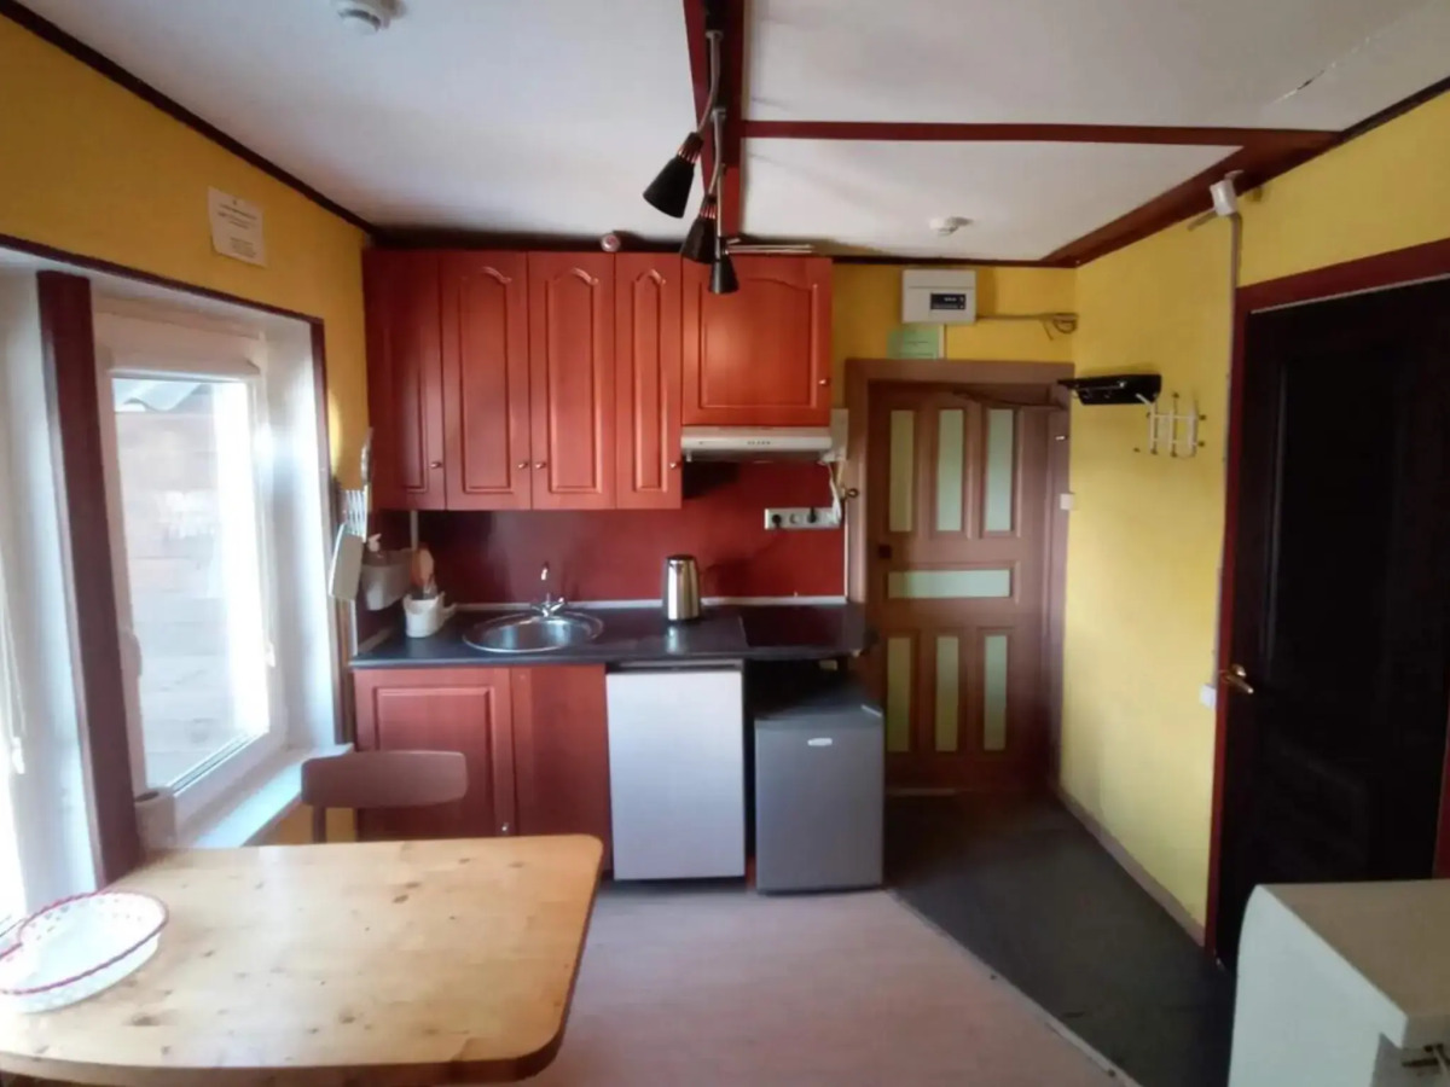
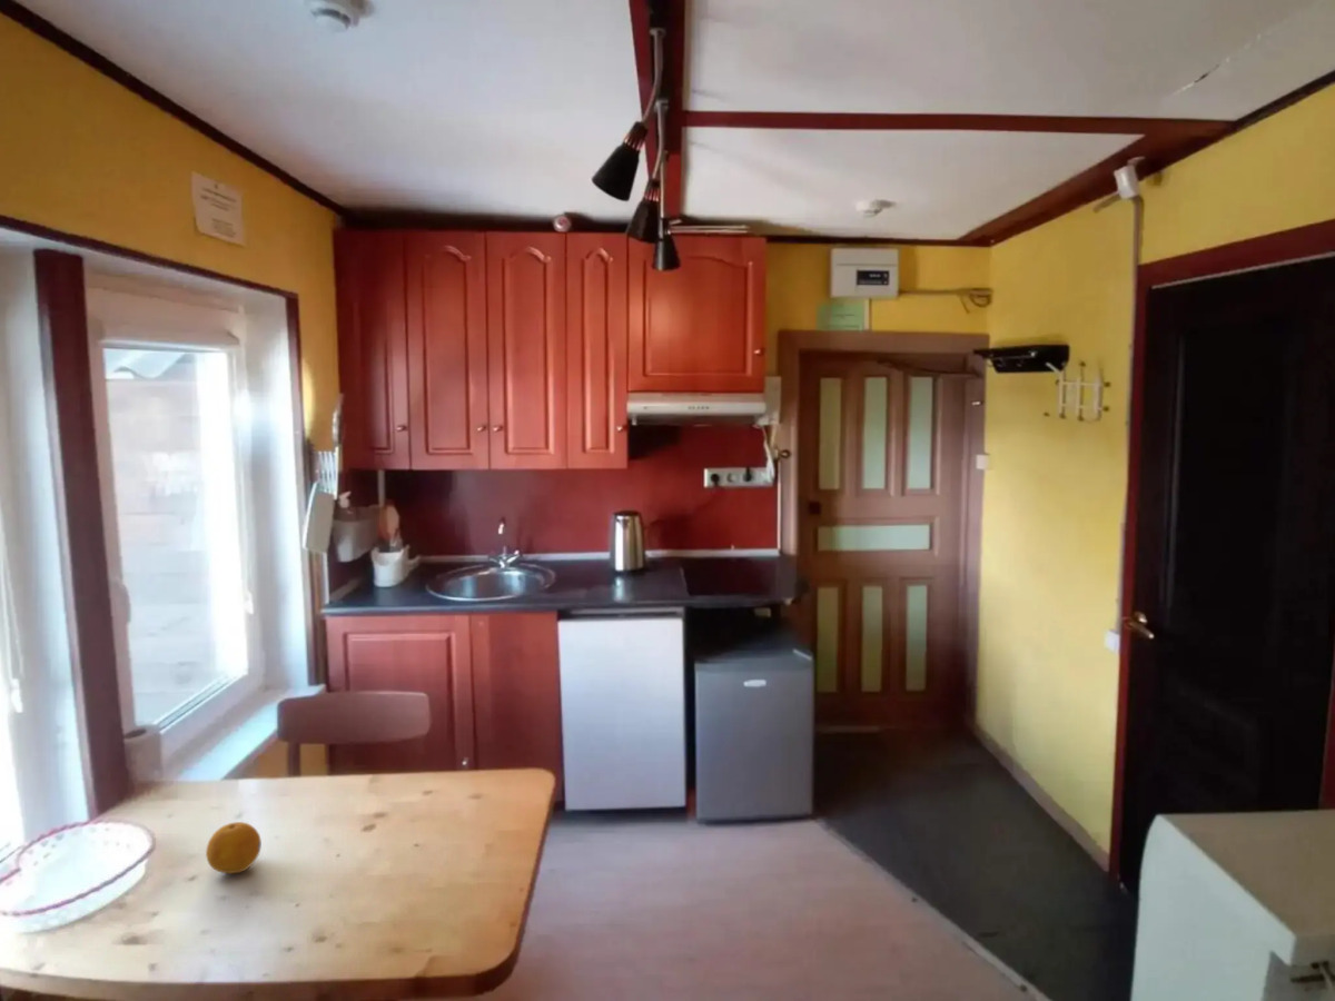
+ fruit [205,821,263,874]
